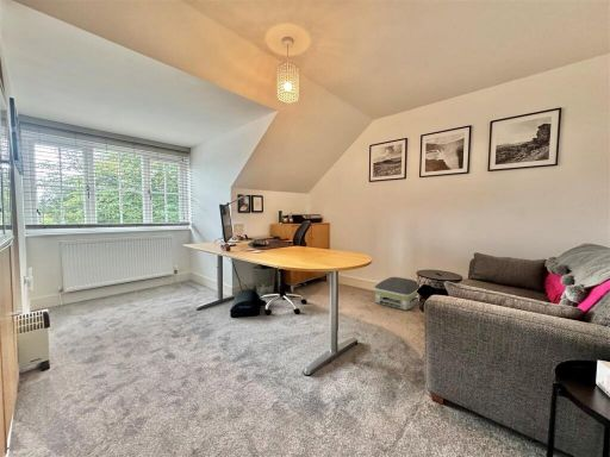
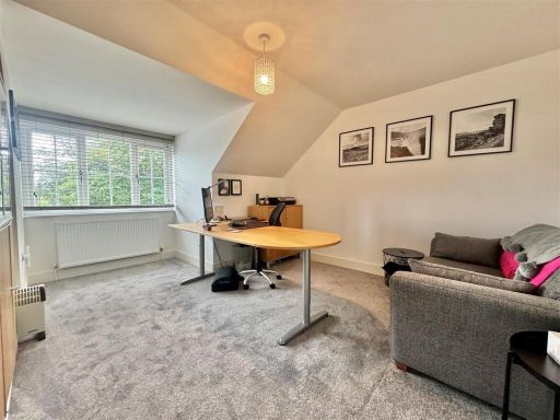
- air purifier [373,276,421,312]
